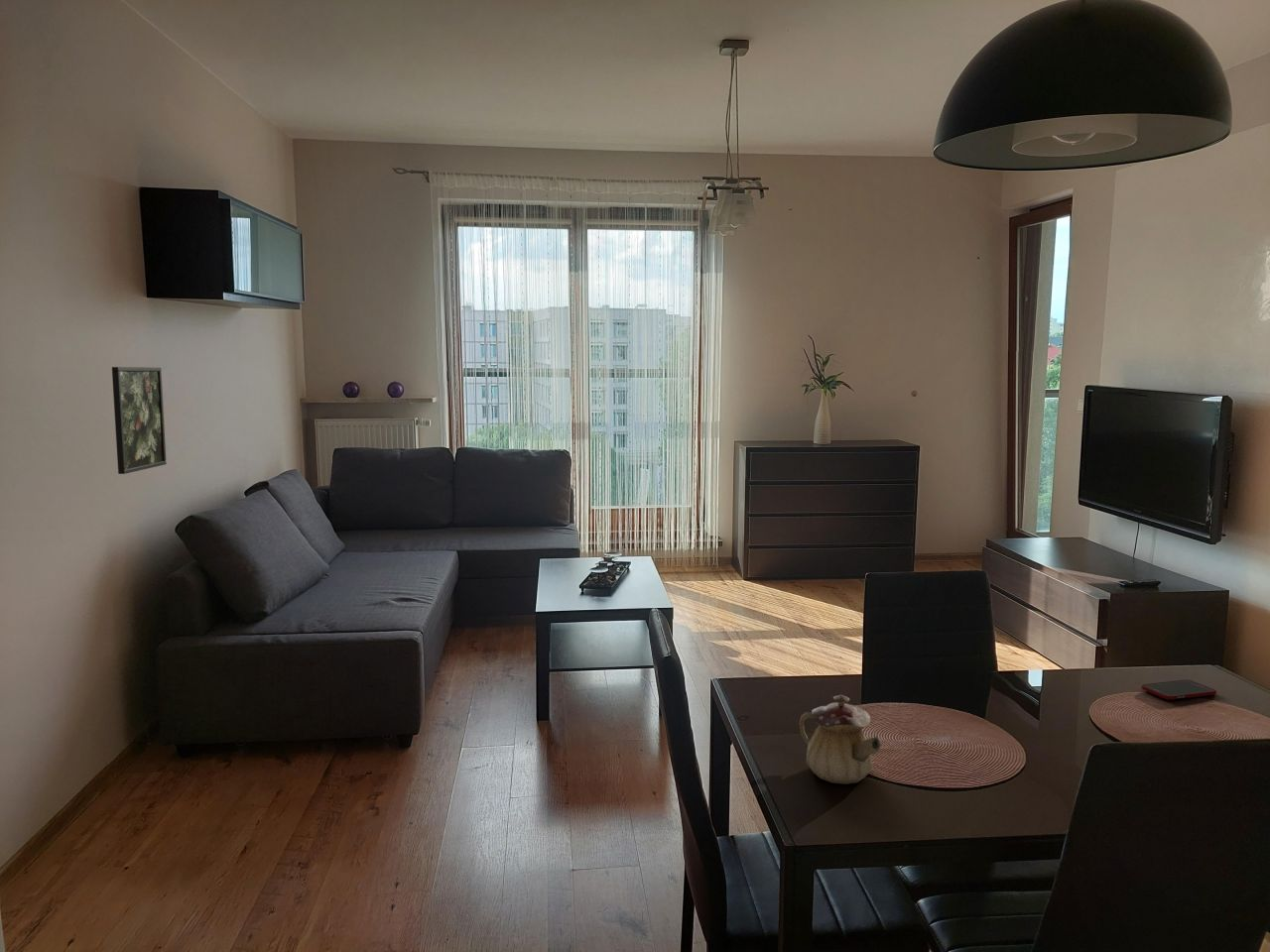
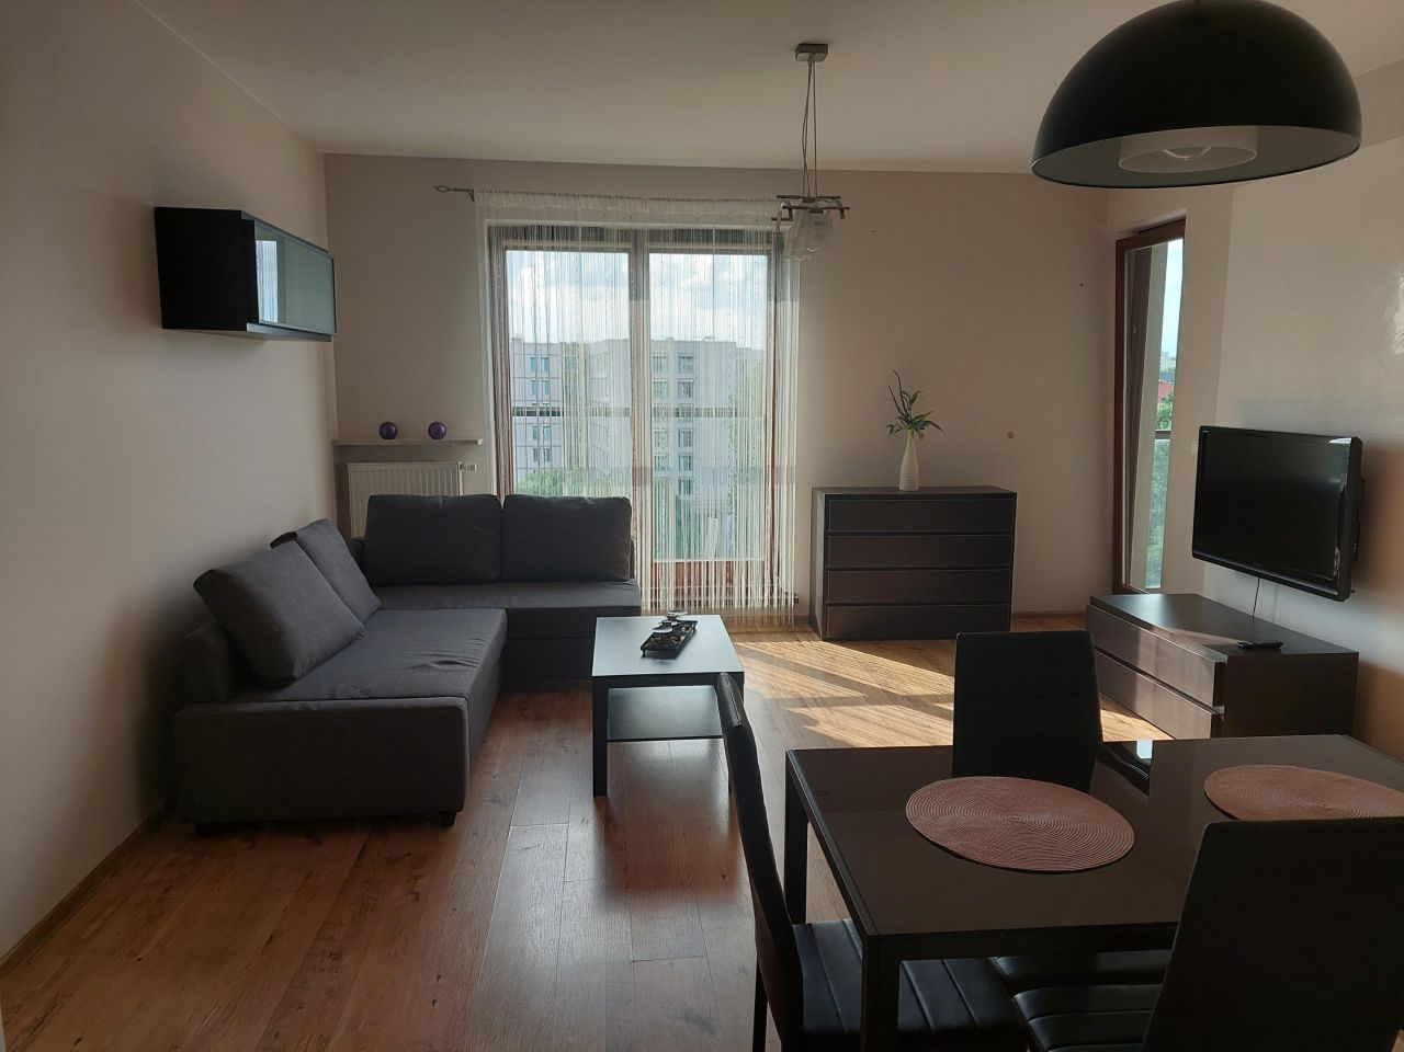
- cell phone [1140,679,1217,701]
- teapot [799,694,882,785]
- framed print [111,366,168,475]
